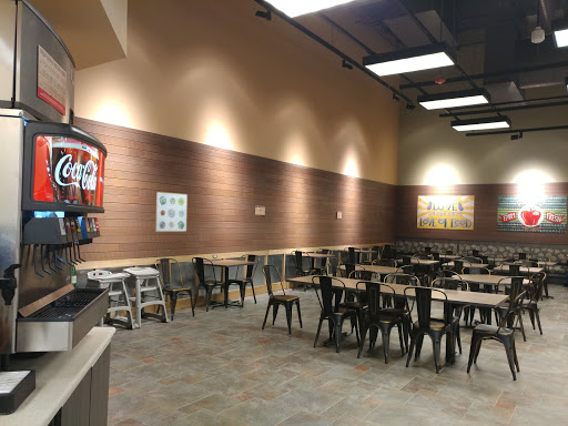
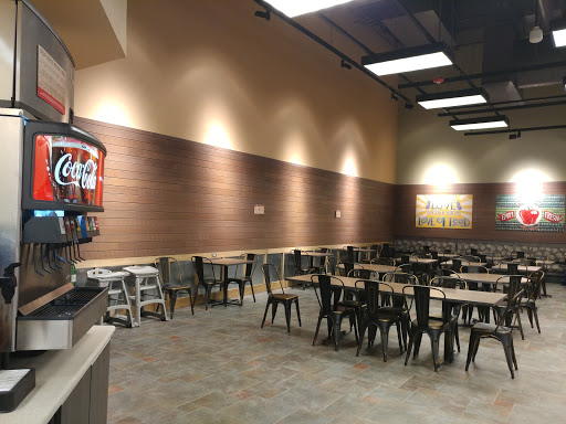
- wall art [154,191,189,233]
